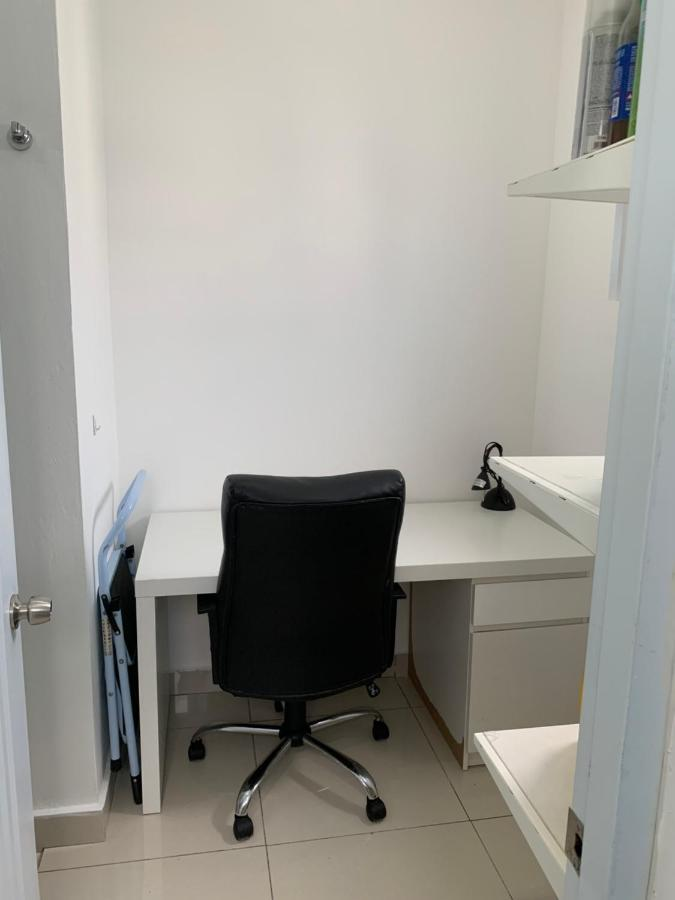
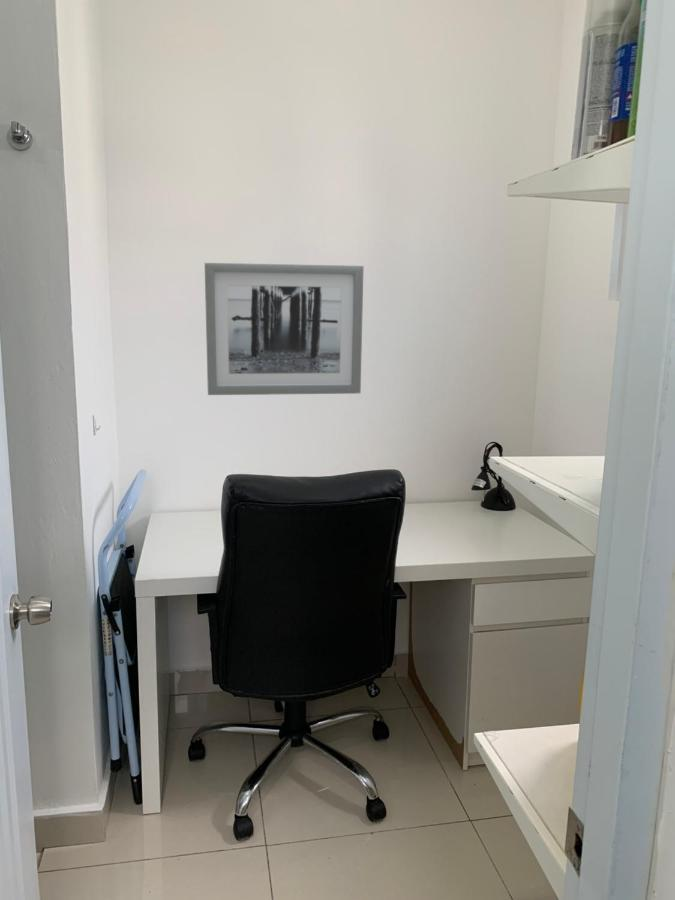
+ wall art [204,262,365,396]
